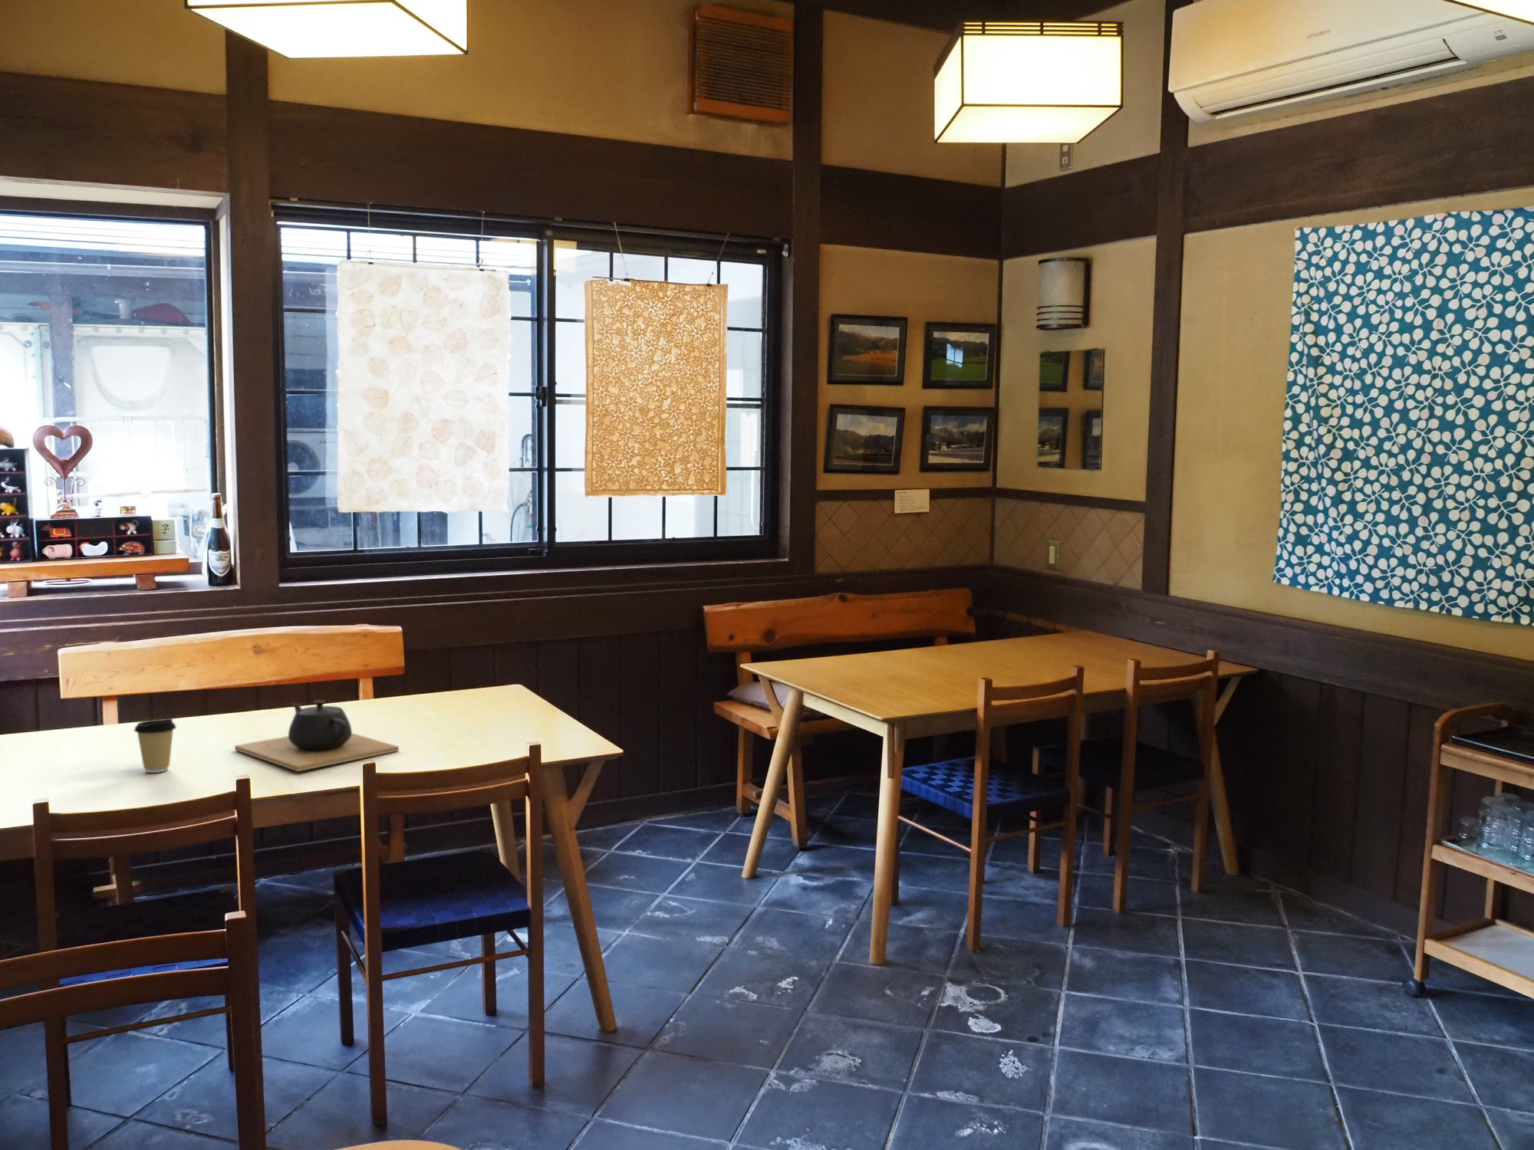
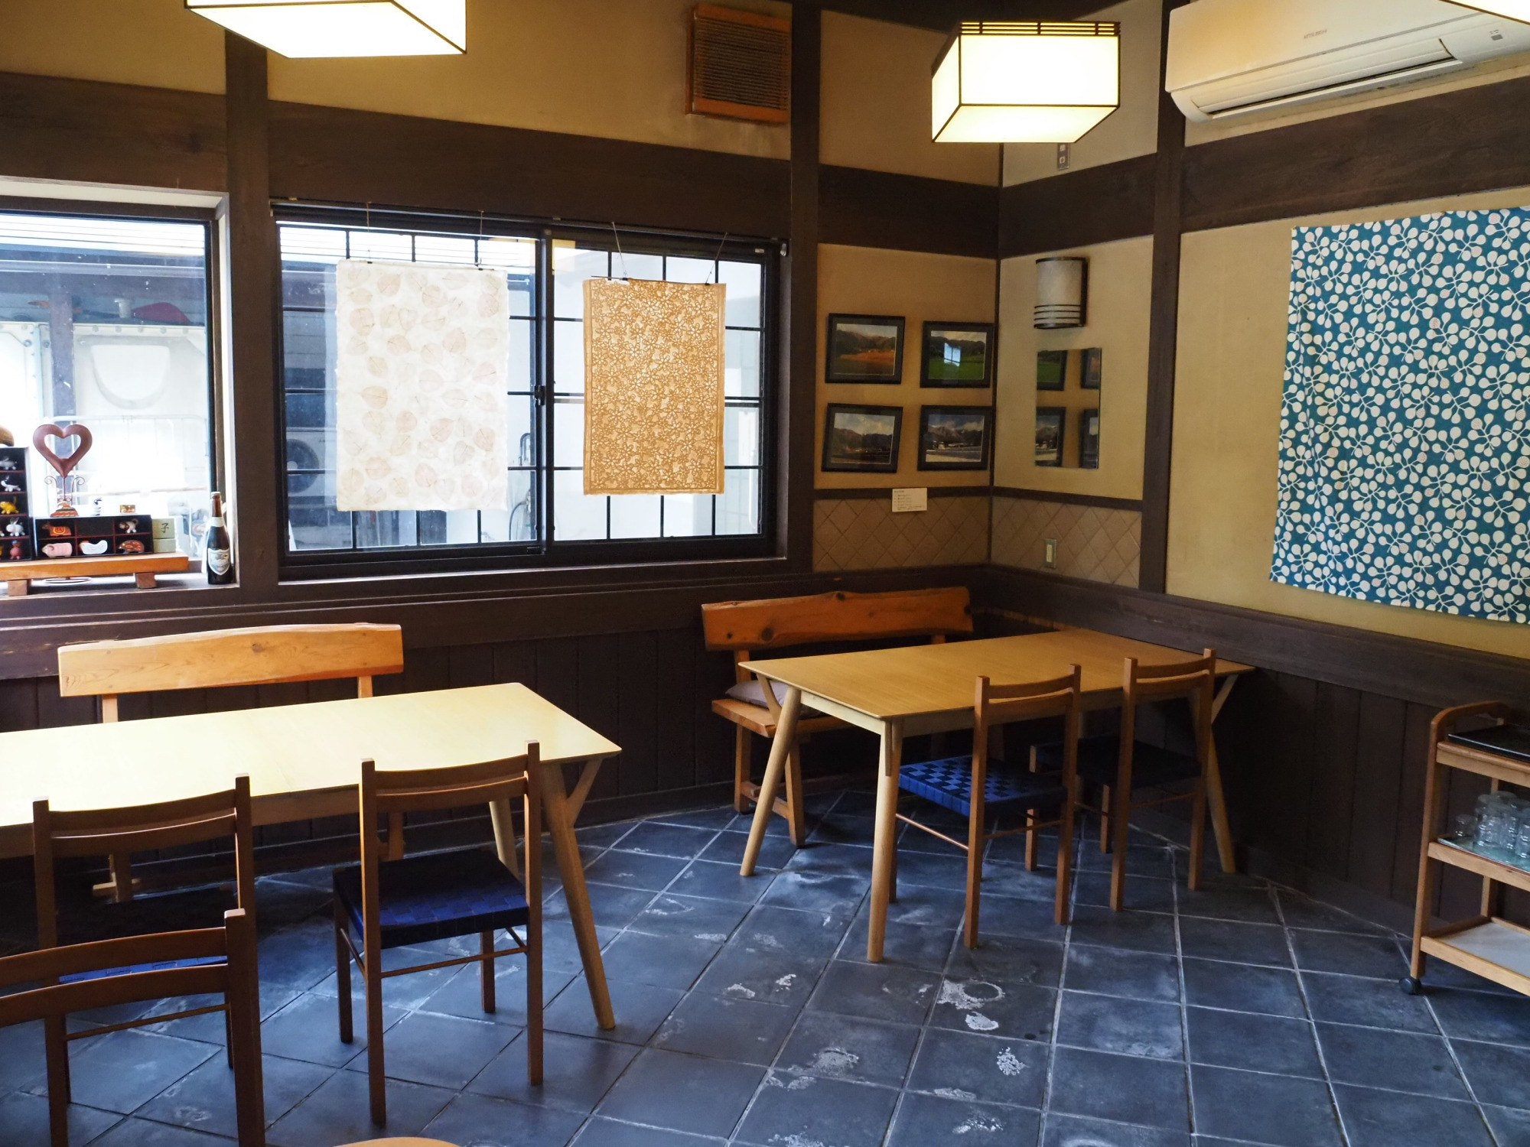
- teapot [234,699,400,772]
- coffee cup [133,718,178,773]
